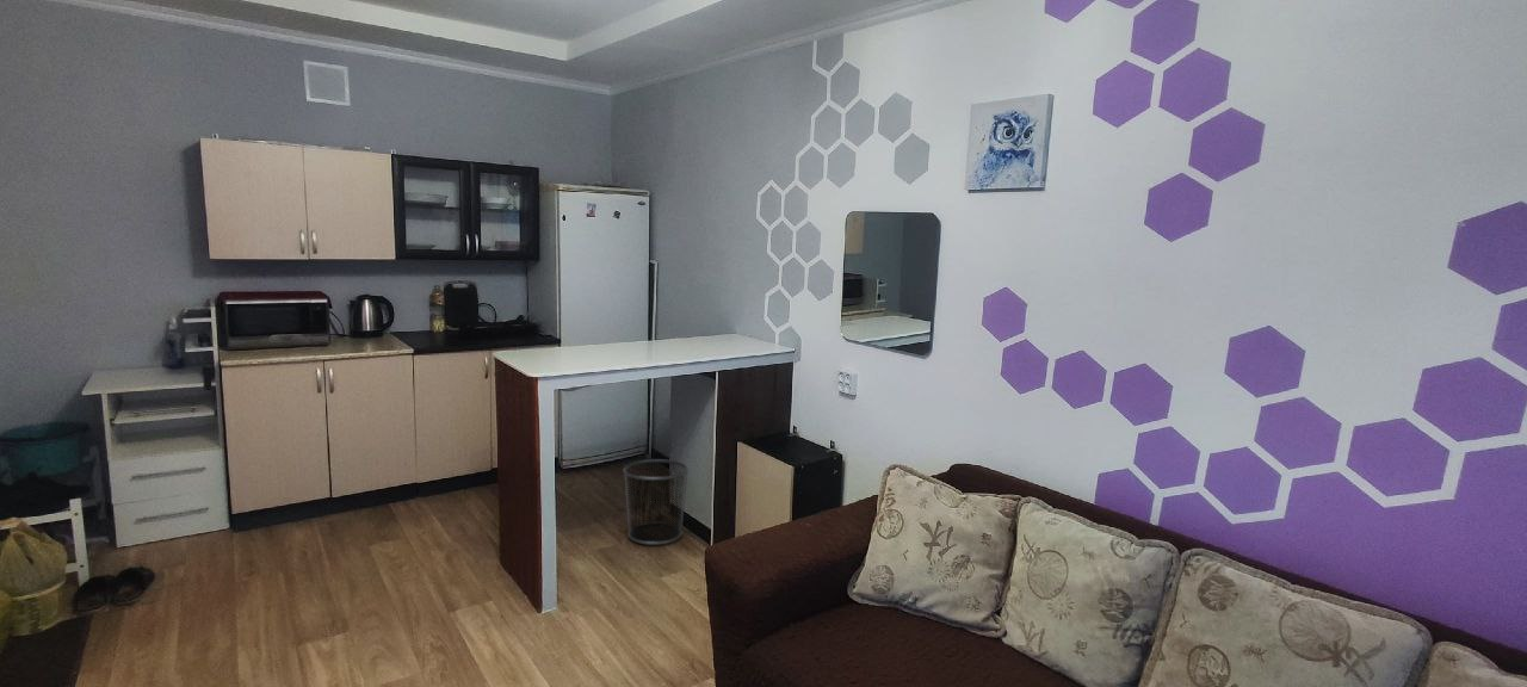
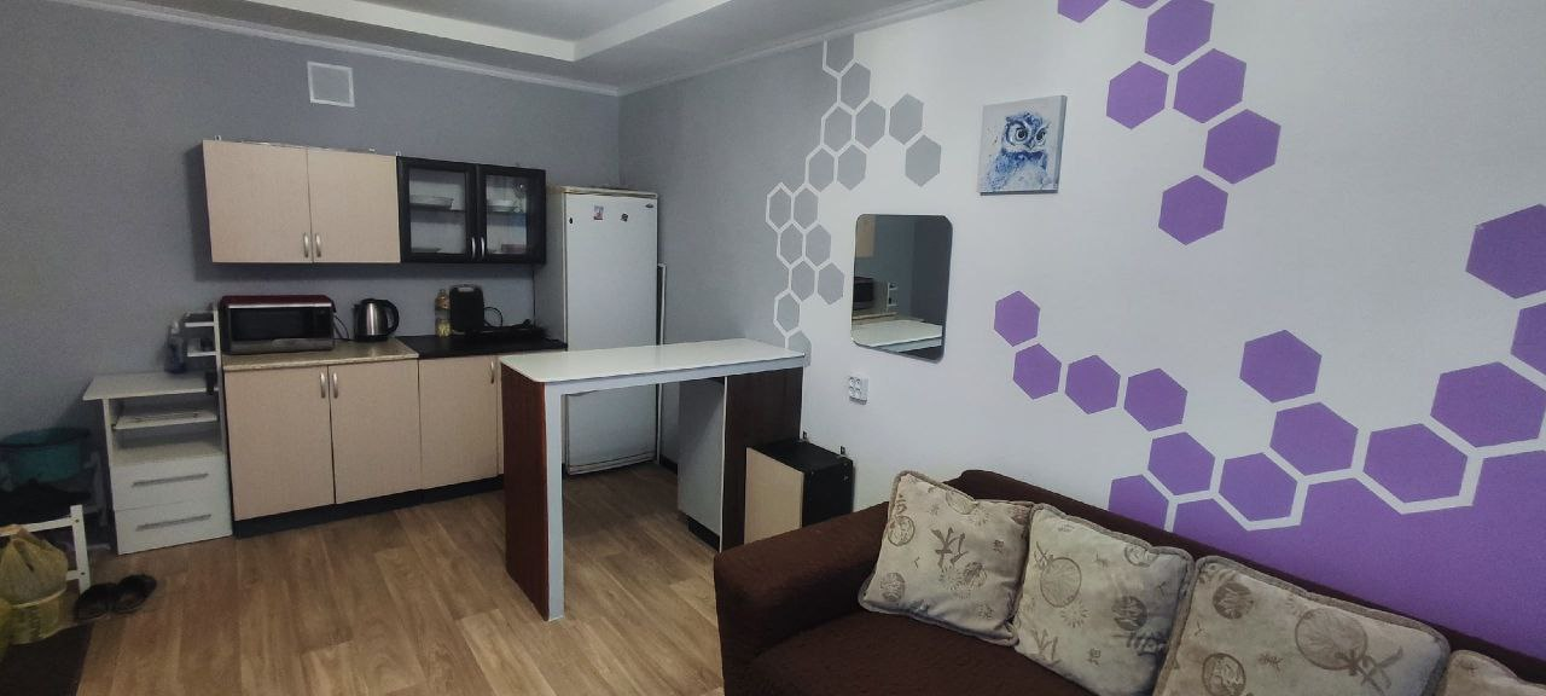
- waste bin [622,458,690,546]
